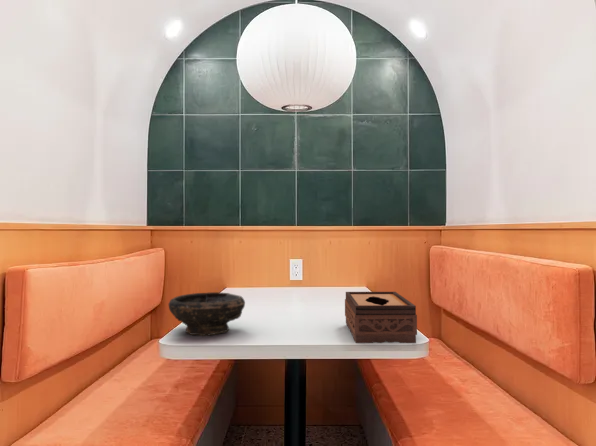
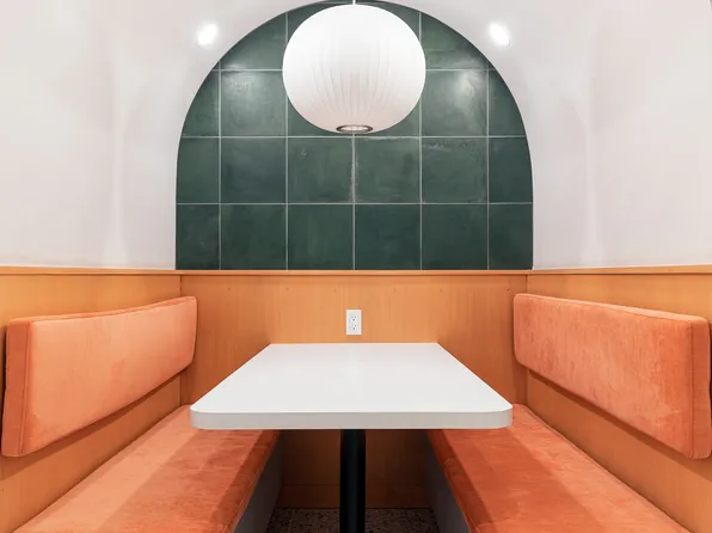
- tissue box [344,291,418,344]
- bowl [168,291,246,337]
